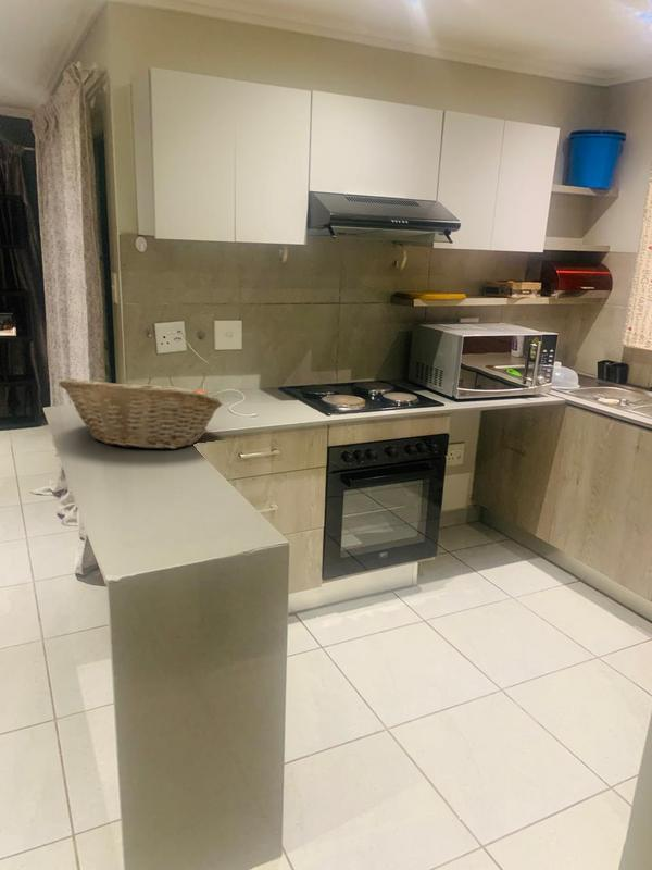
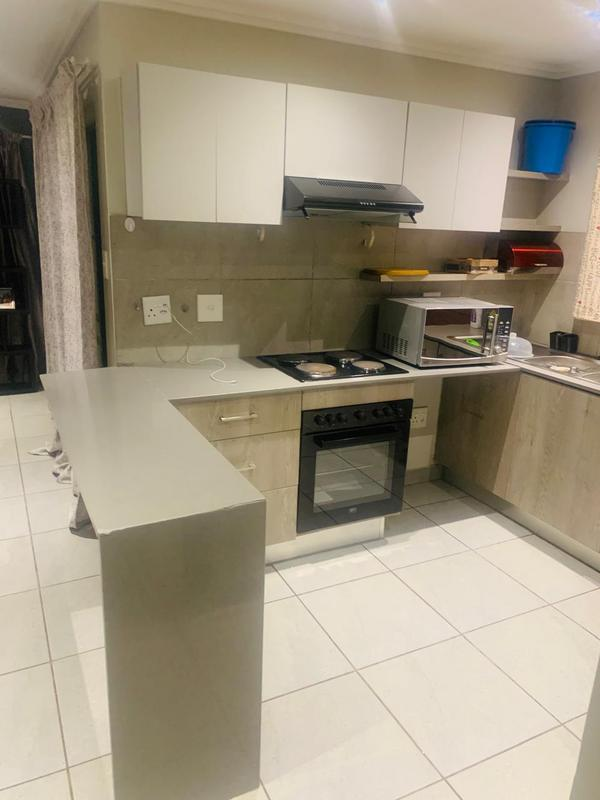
- fruit basket [58,377,224,450]
